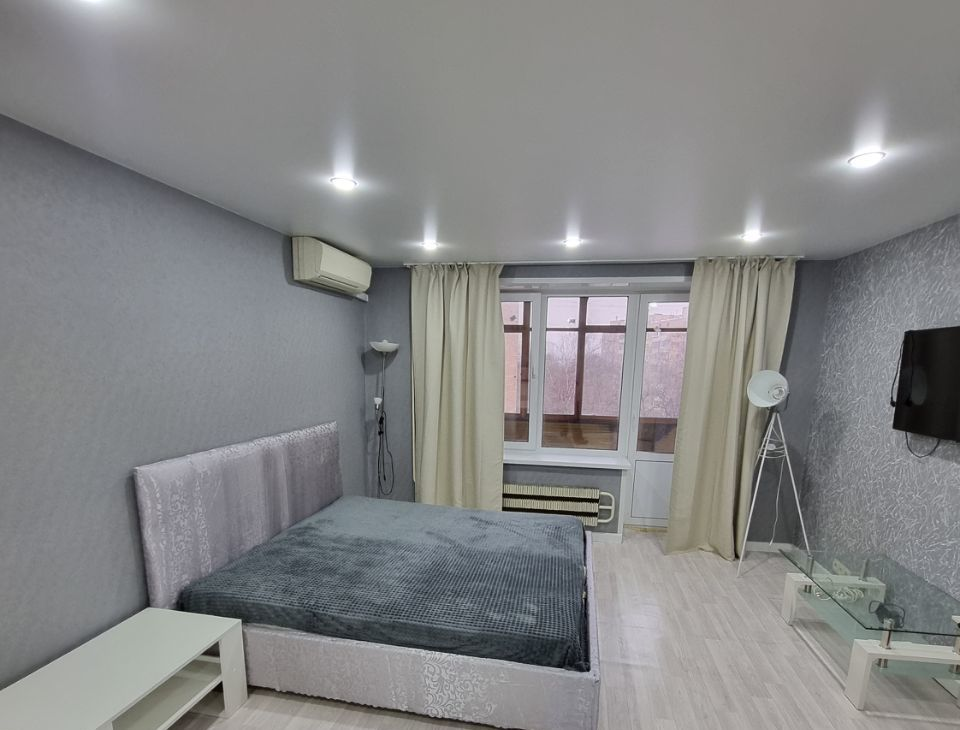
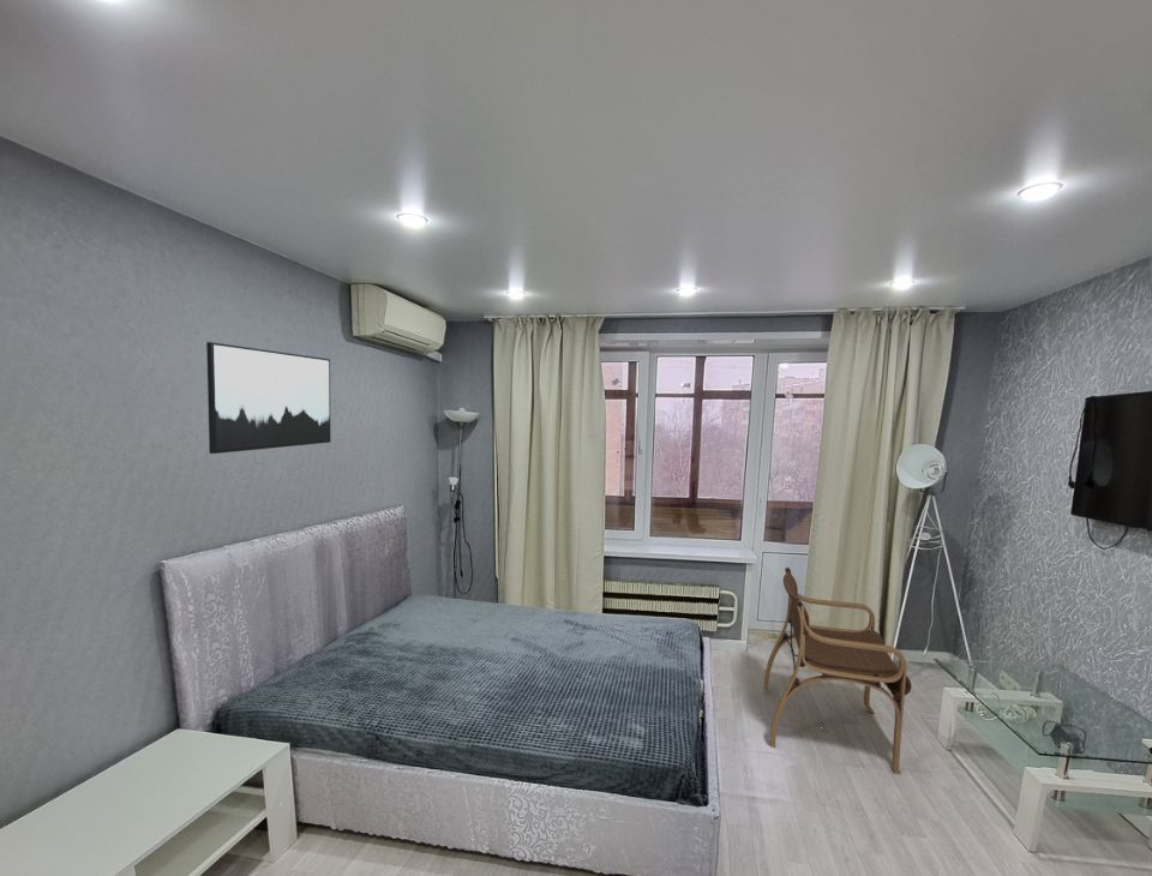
+ armchair [763,566,912,776]
+ wall art [205,341,331,455]
